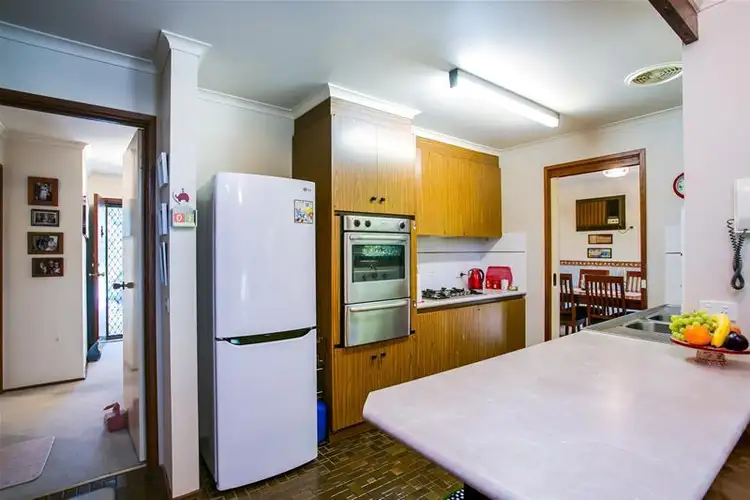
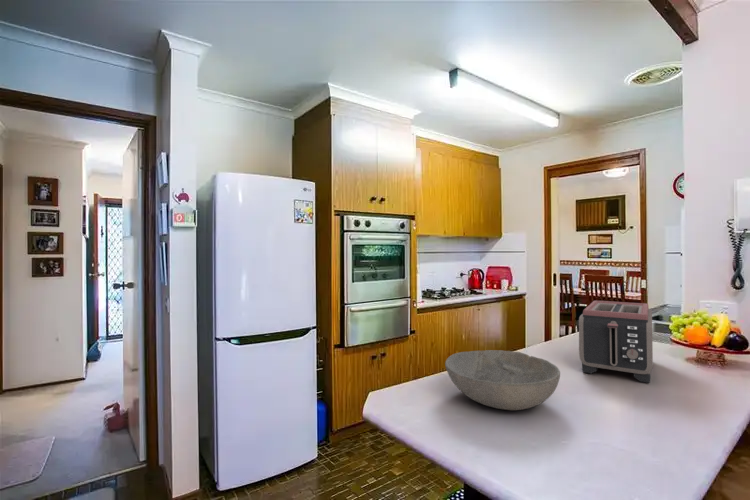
+ toaster [578,300,654,384]
+ bowl [444,349,561,411]
